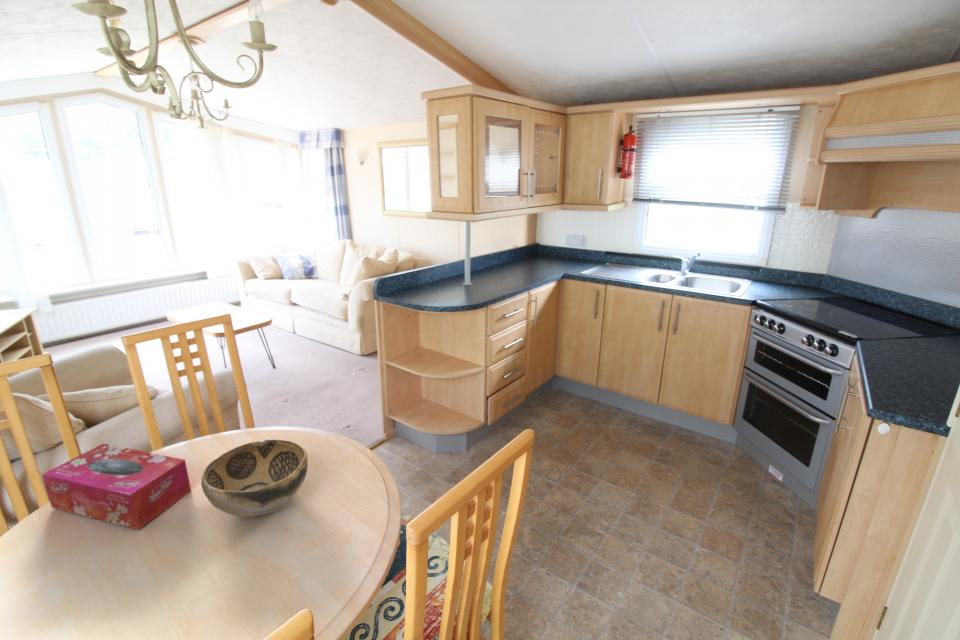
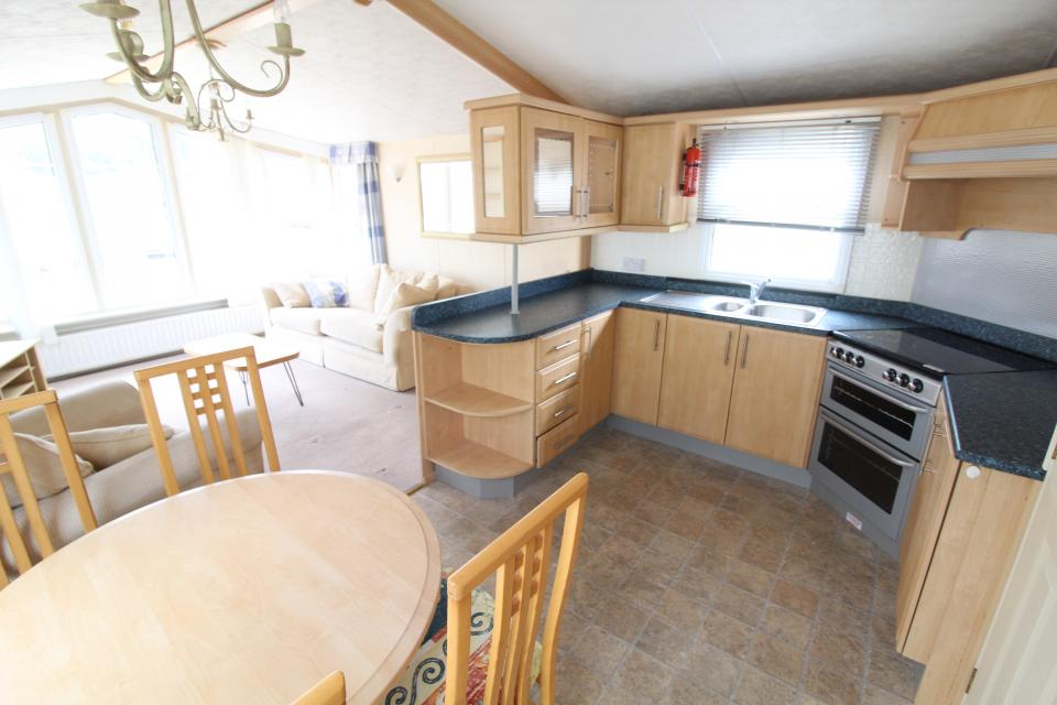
- decorative bowl [200,438,309,518]
- tissue box [41,443,192,530]
